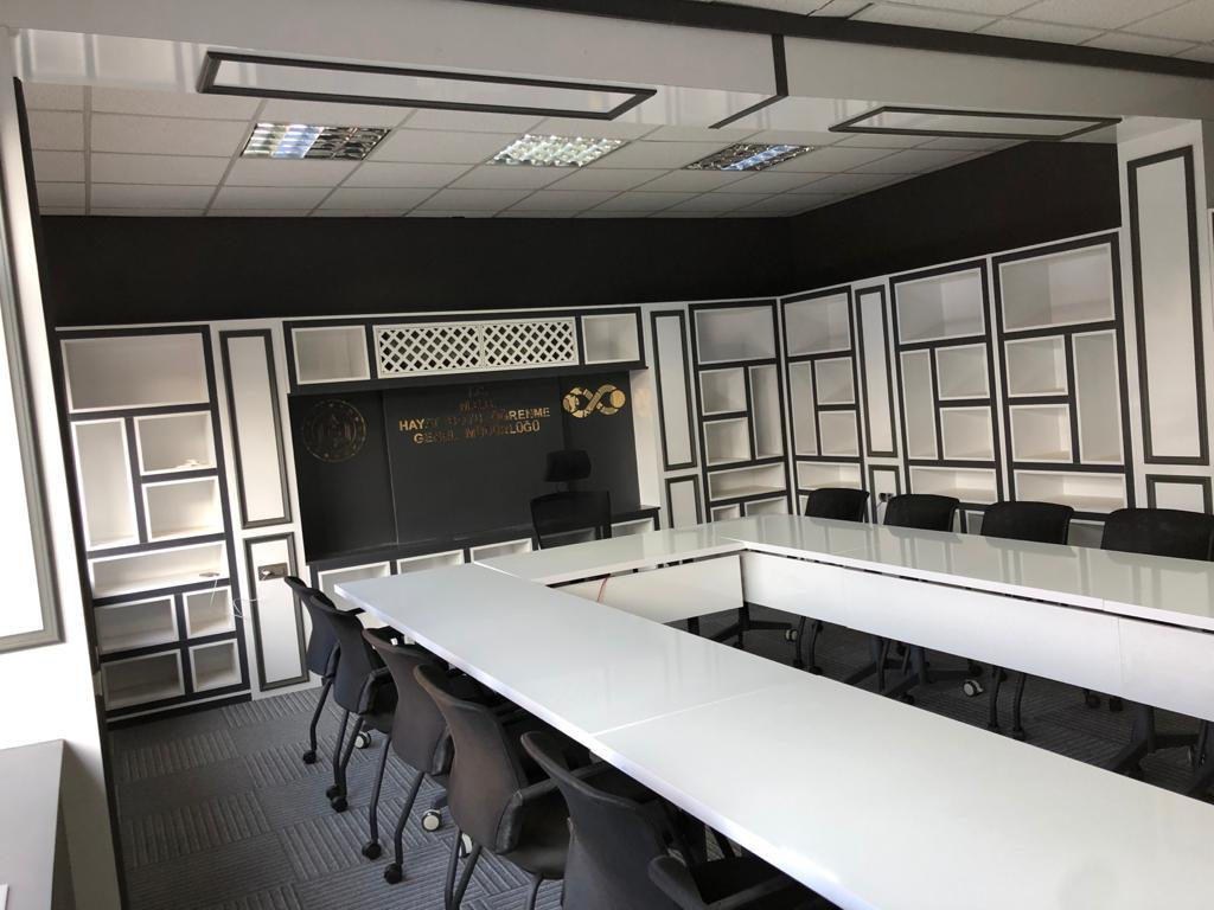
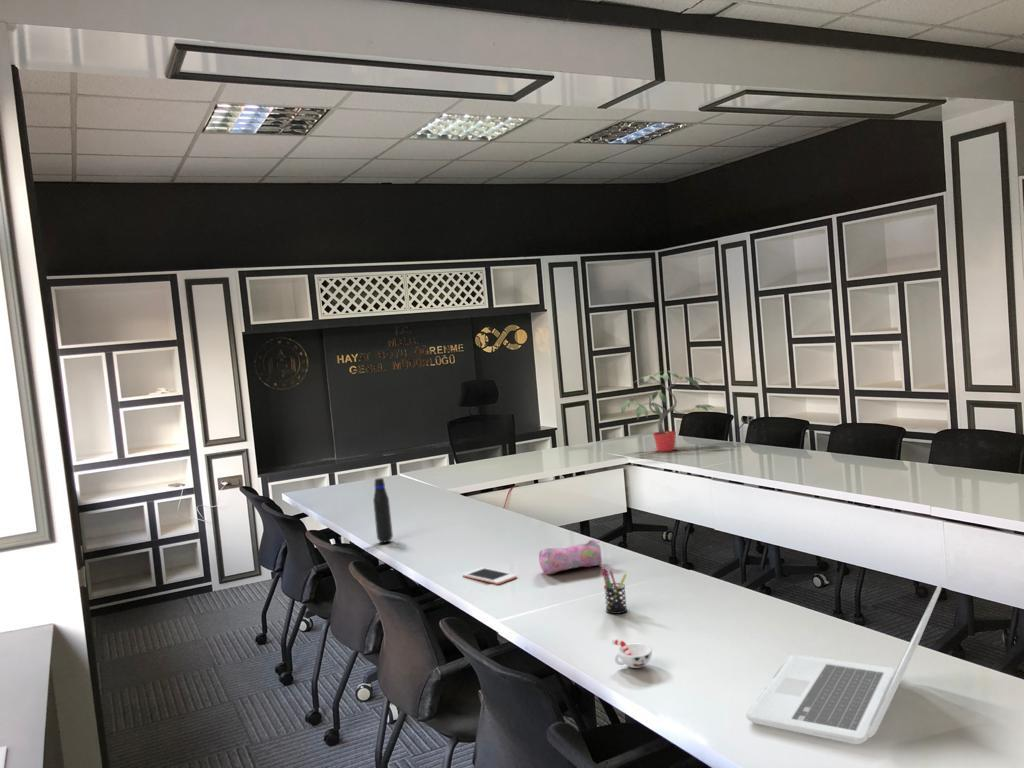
+ laptop [745,581,943,745]
+ water bottle [372,477,394,544]
+ potted plant [618,370,717,452]
+ pencil case [538,539,603,575]
+ pen holder [601,566,628,615]
+ cup [611,638,653,669]
+ cell phone [462,566,518,585]
